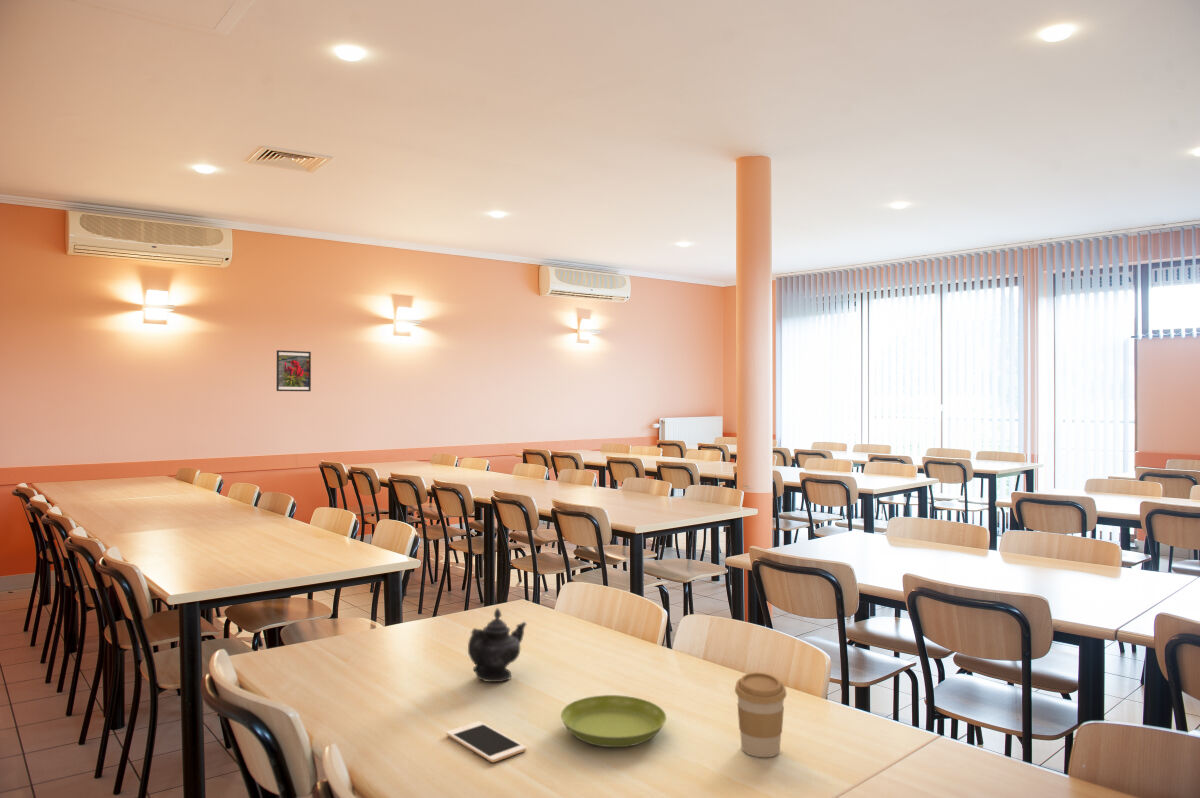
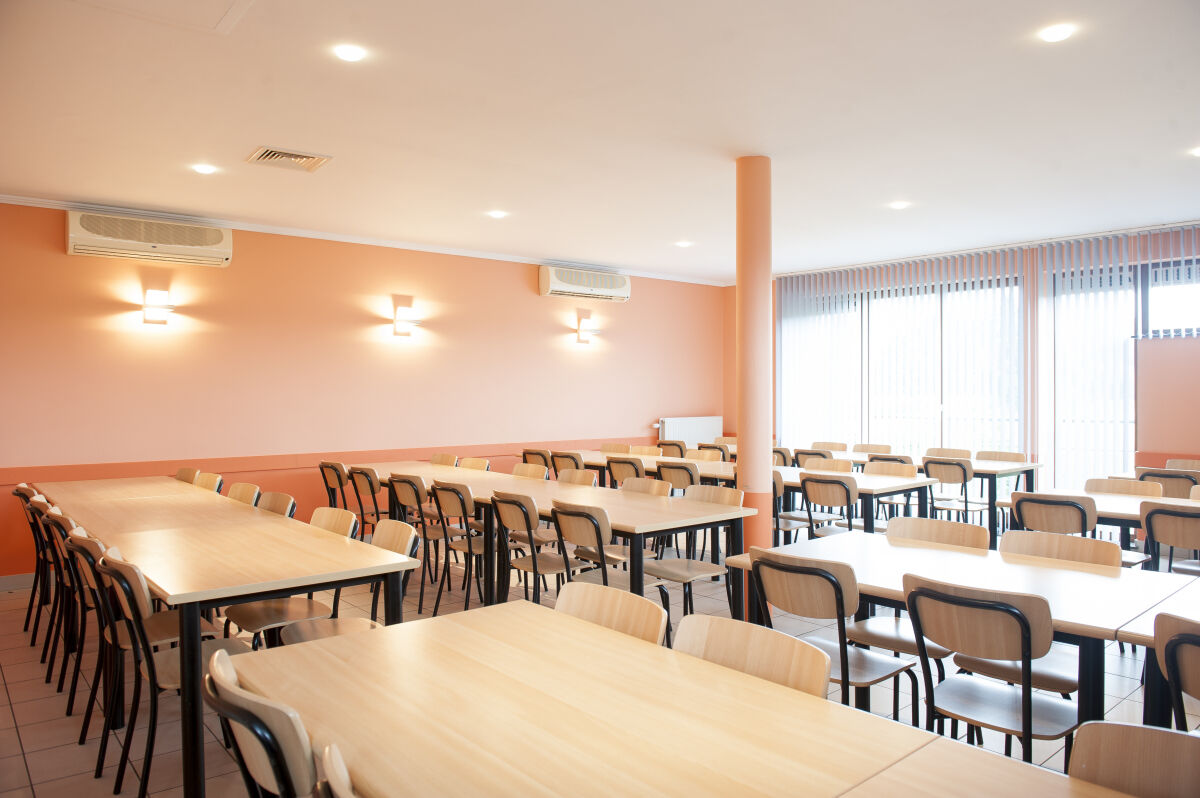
- saucer [560,694,667,748]
- coffee cup [734,671,787,758]
- cell phone [445,720,527,763]
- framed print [276,349,312,392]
- teapot [467,607,527,683]
